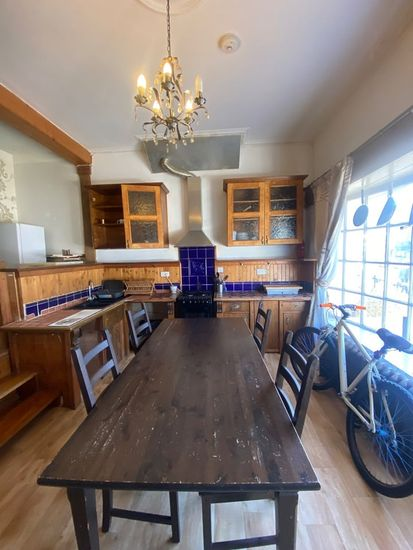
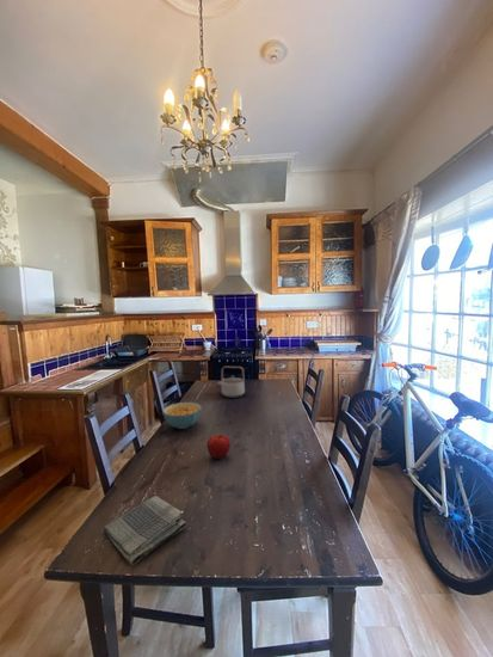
+ cereal bowl [161,401,203,430]
+ teapot [216,366,246,399]
+ dish towel [103,495,187,566]
+ fruit [207,434,232,460]
